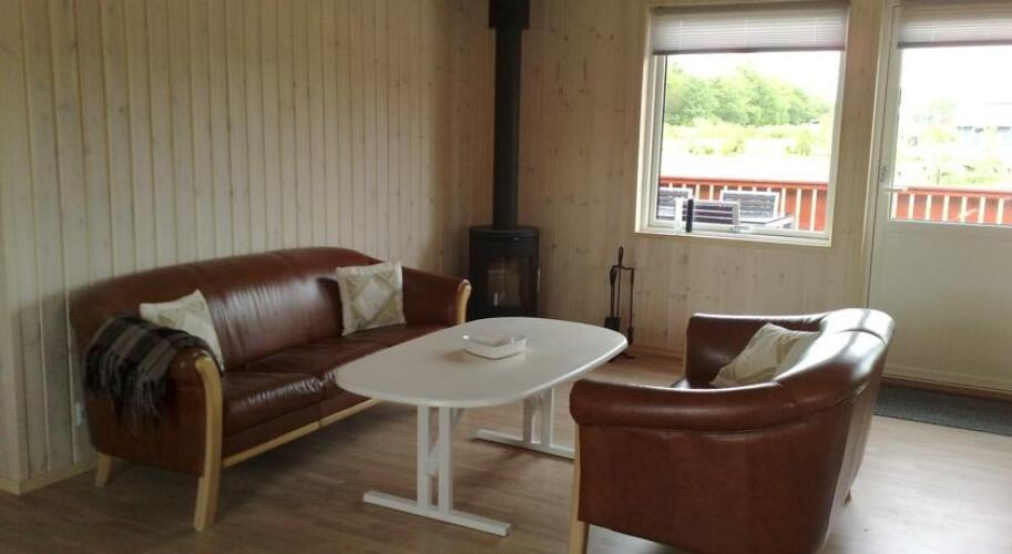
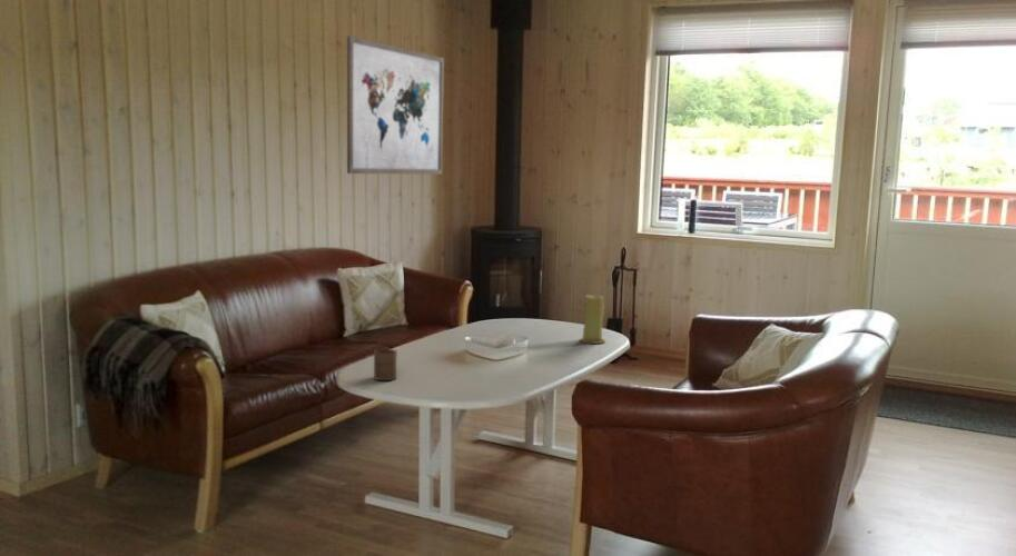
+ cup [373,347,398,381]
+ candle [579,295,606,345]
+ wall art [346,34,445,176]
